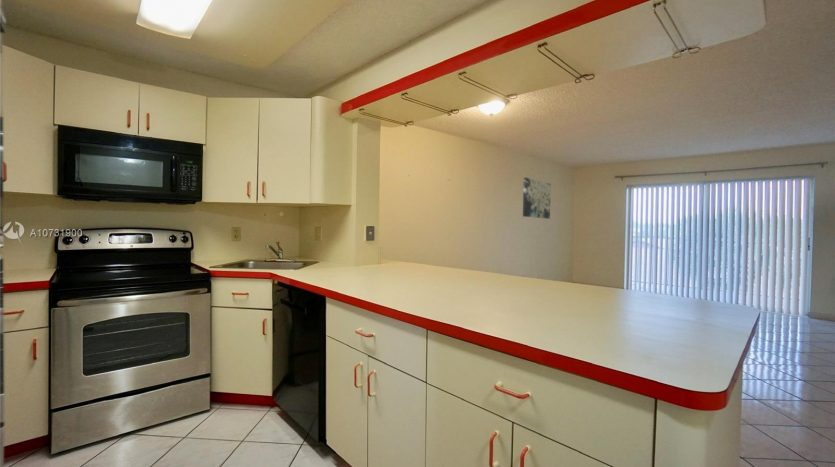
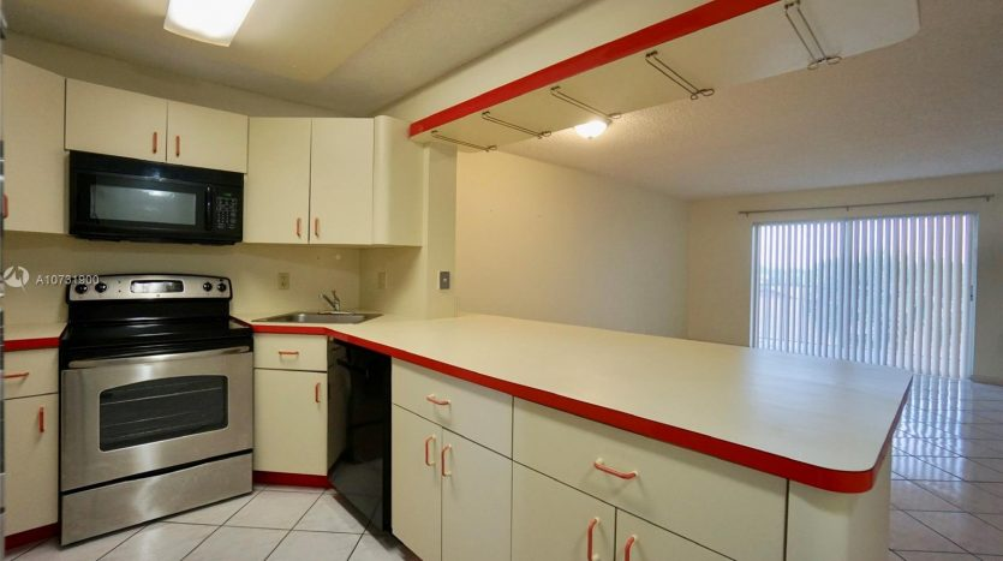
- wall art [522,176,552,220]
